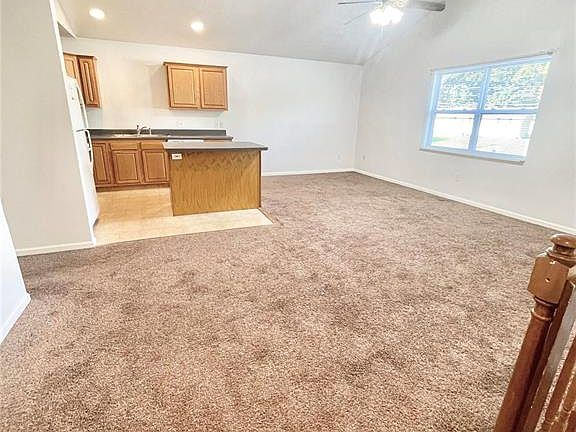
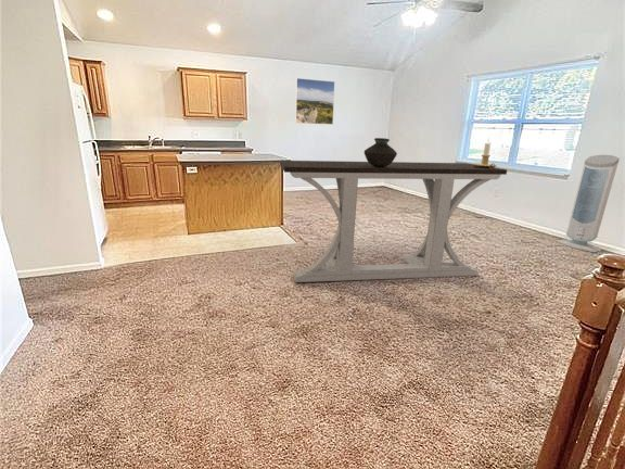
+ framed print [294,77,335,126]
+ candlestick [472,136,498,169]
+ air purifier [557,154,621,253]
+ vase [363,137,398,167]
+ dining table [279,160,508,283]
